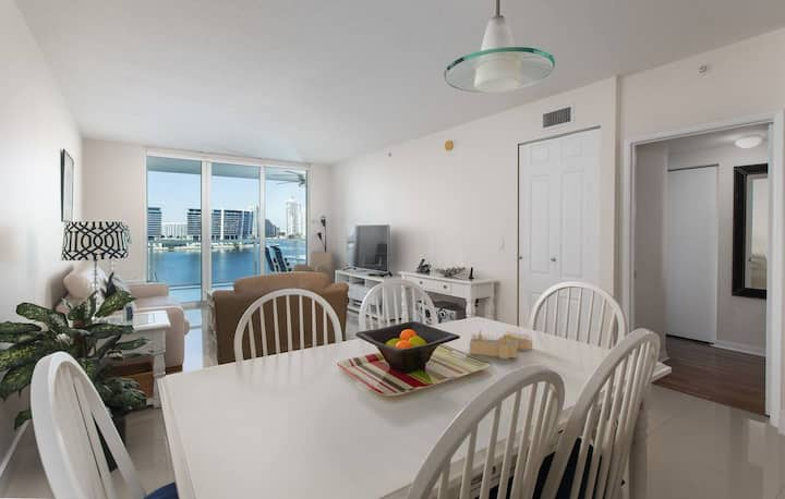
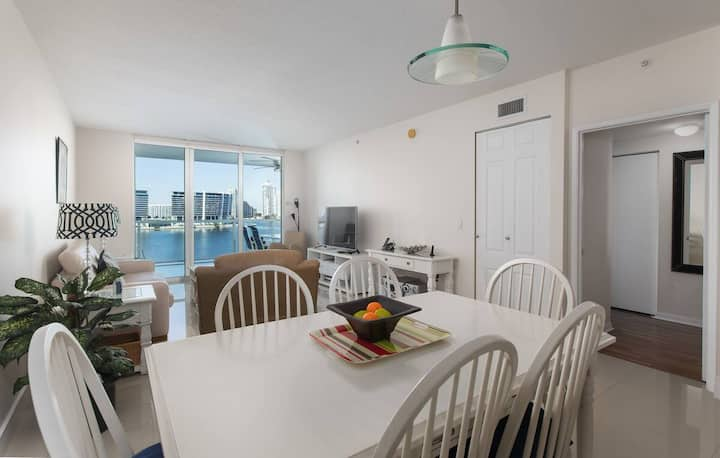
- house frame [469,329,533,360]
